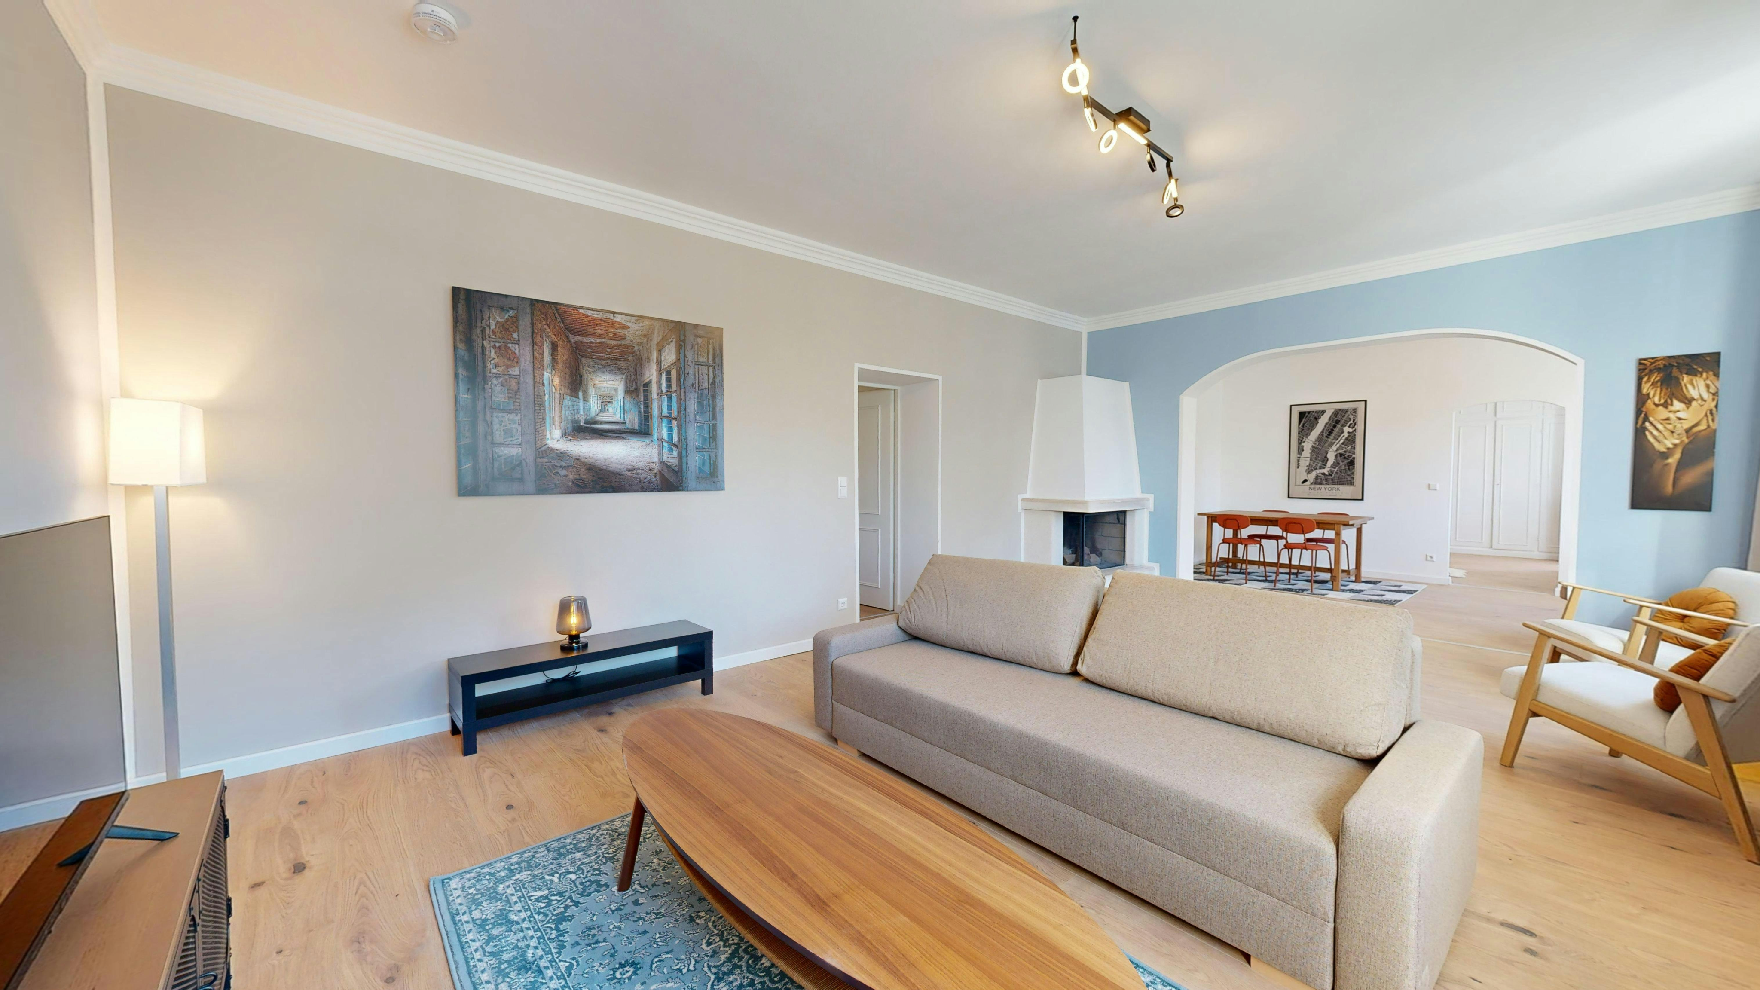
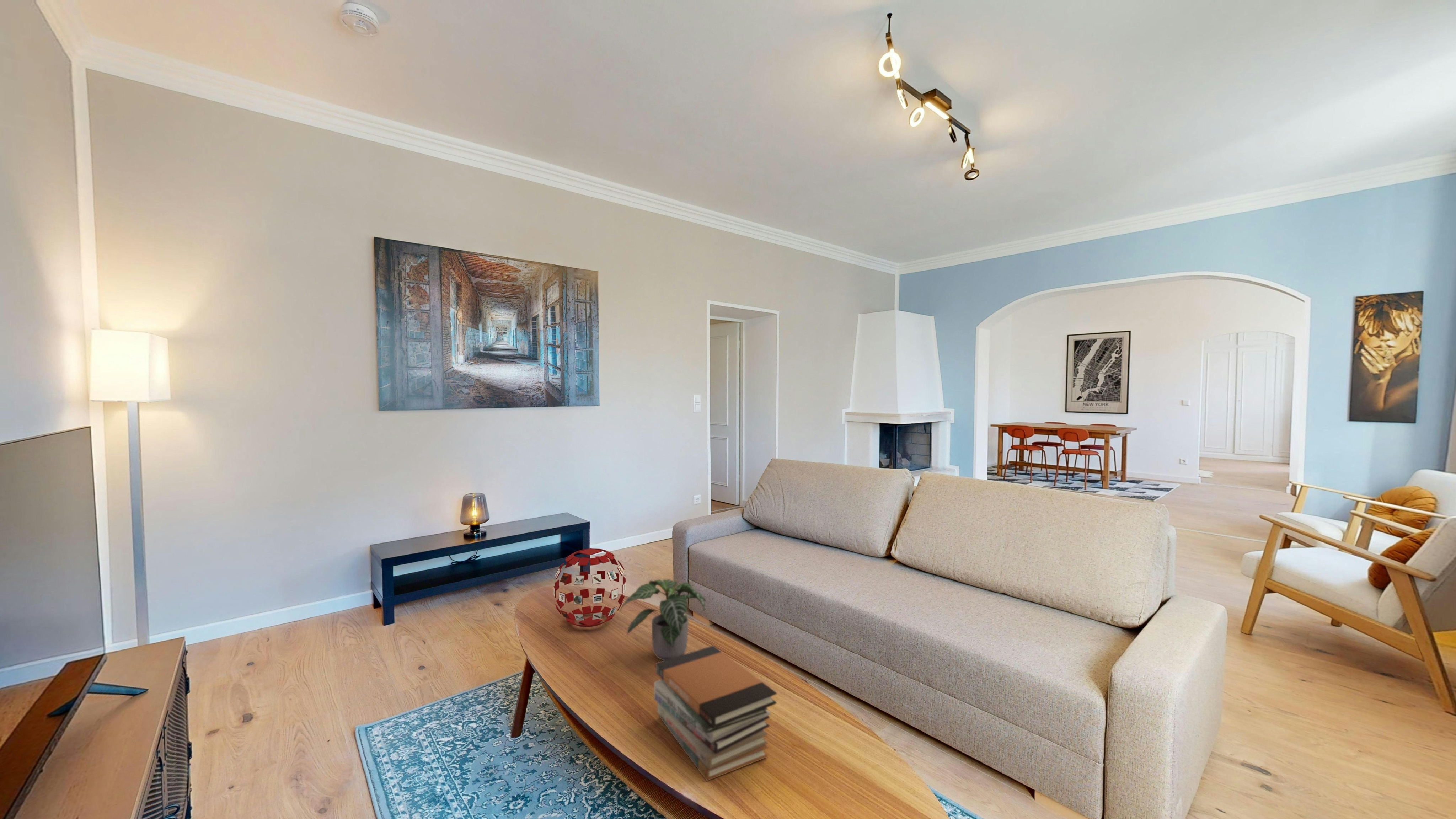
+ decorative ball [553,548,626,627]
+ potted plant [619,579,706,660]
+ book stack [654,645,777,782]
